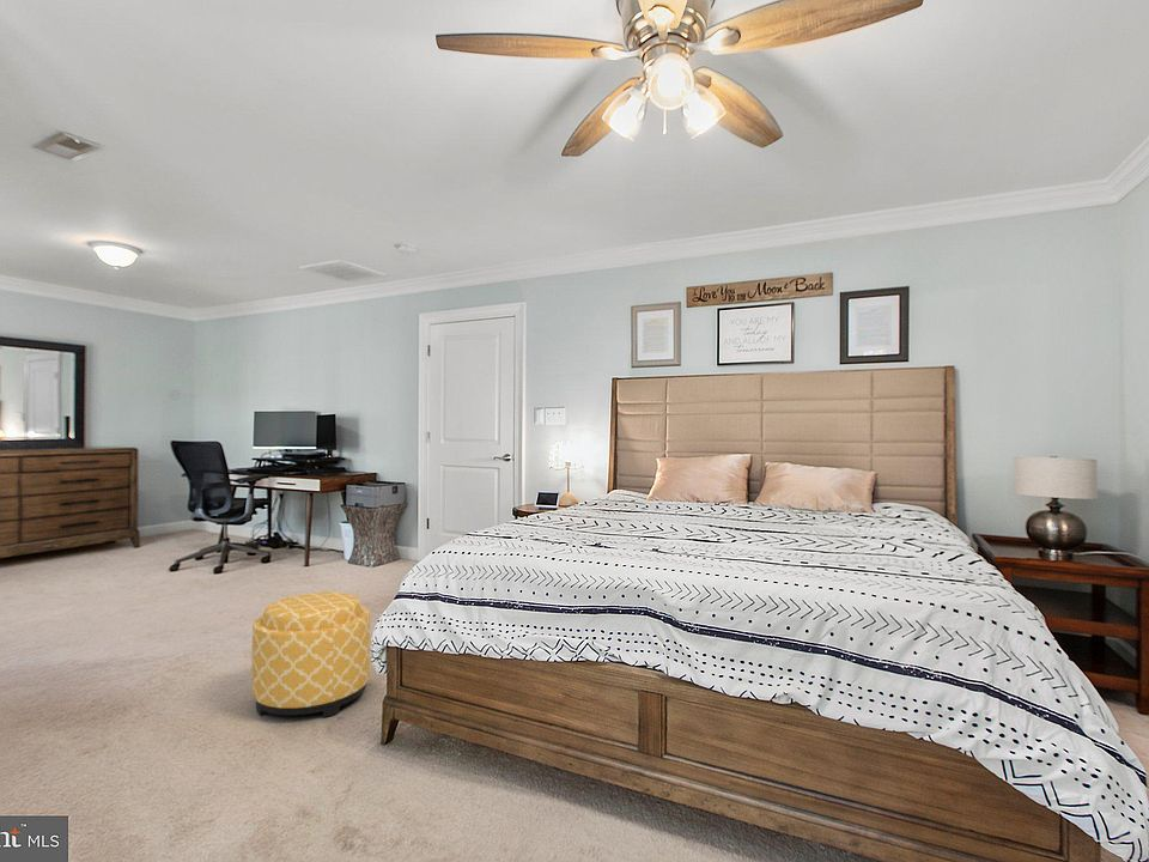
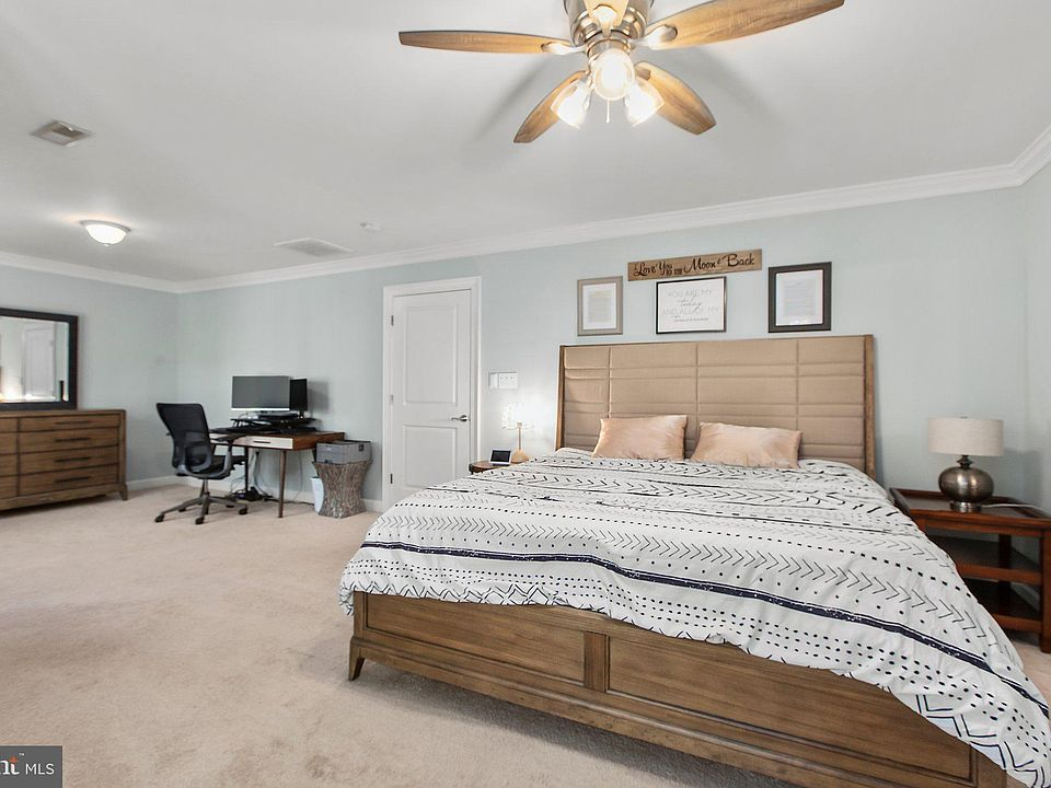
- ottoman [250,591,371,718]
